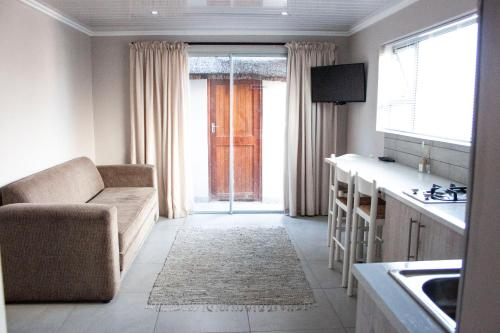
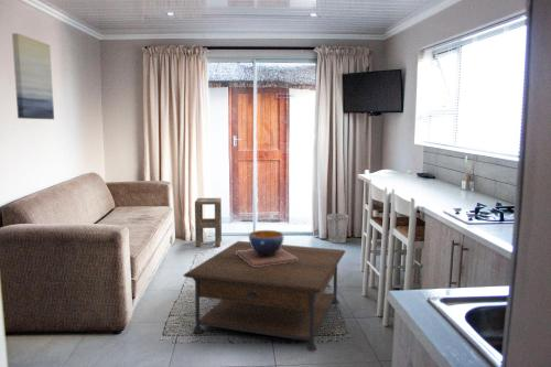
+ wastebasket [326,213,349,245]
+ decorative bowl [236,229,299,267]
+ side table [194,197,223,248]
+ wall art [11,32,55,120]
+ coffee table [183,240,346,353]
